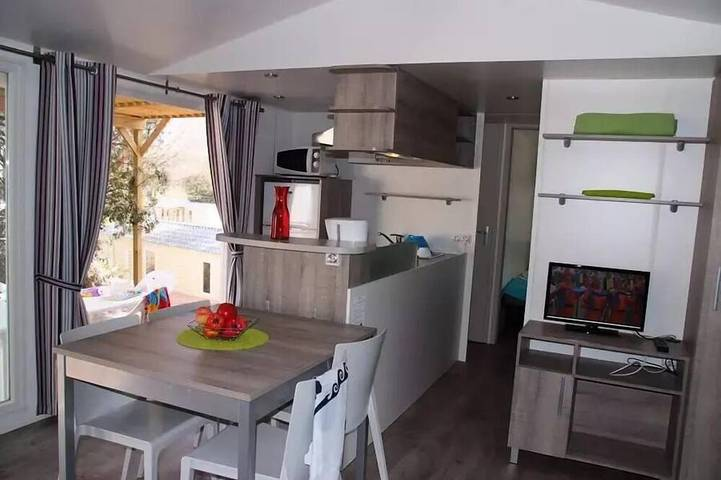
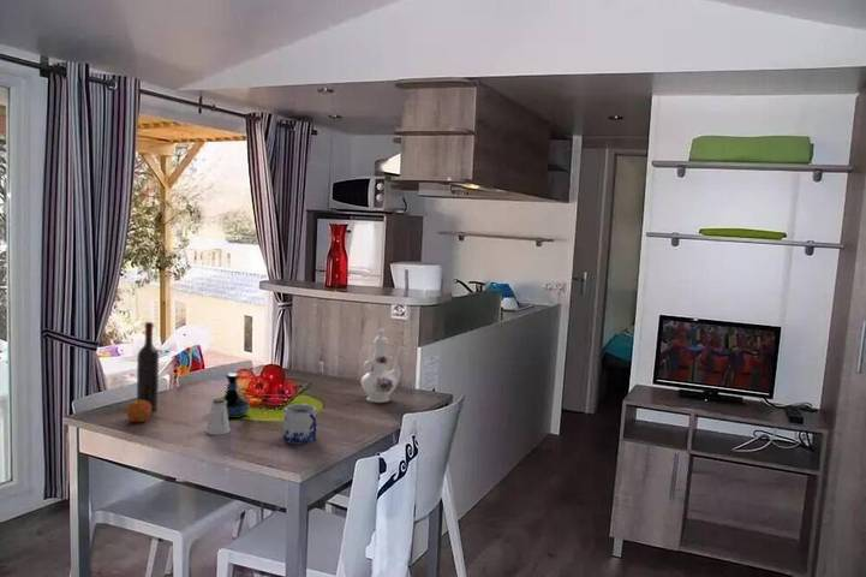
+ apple [125,397,153,423]
+ wine bottle [136,321,160,411]
+ mug [282,403,317,445]
+ tequila bottle [221,371,250,420]
+ saltshaker [204,397,231,436]
+ chinaware [360,327,407,404]
